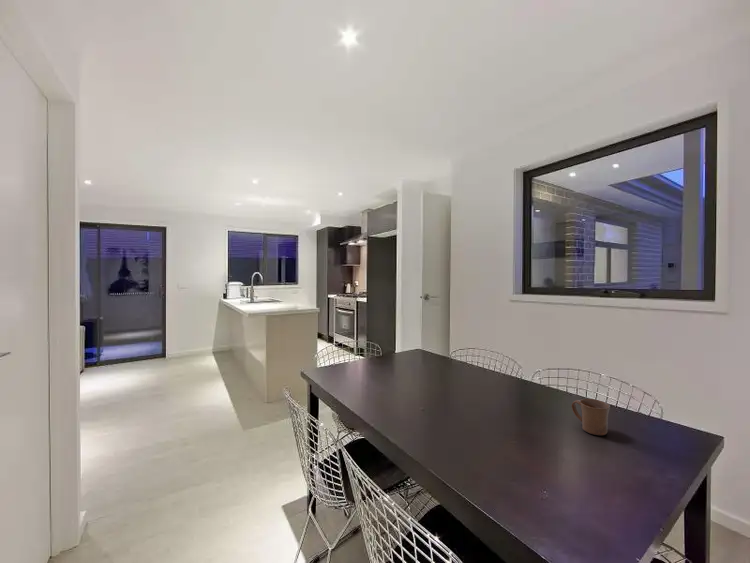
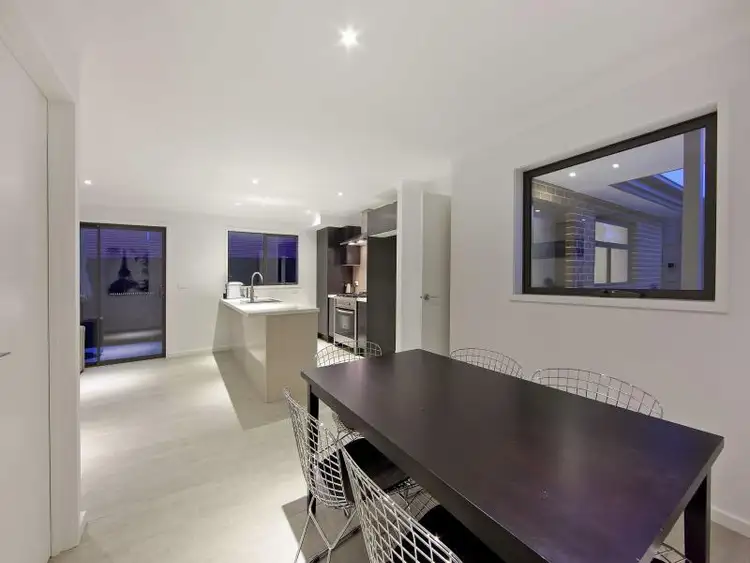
- mug [571,398,611,436]
